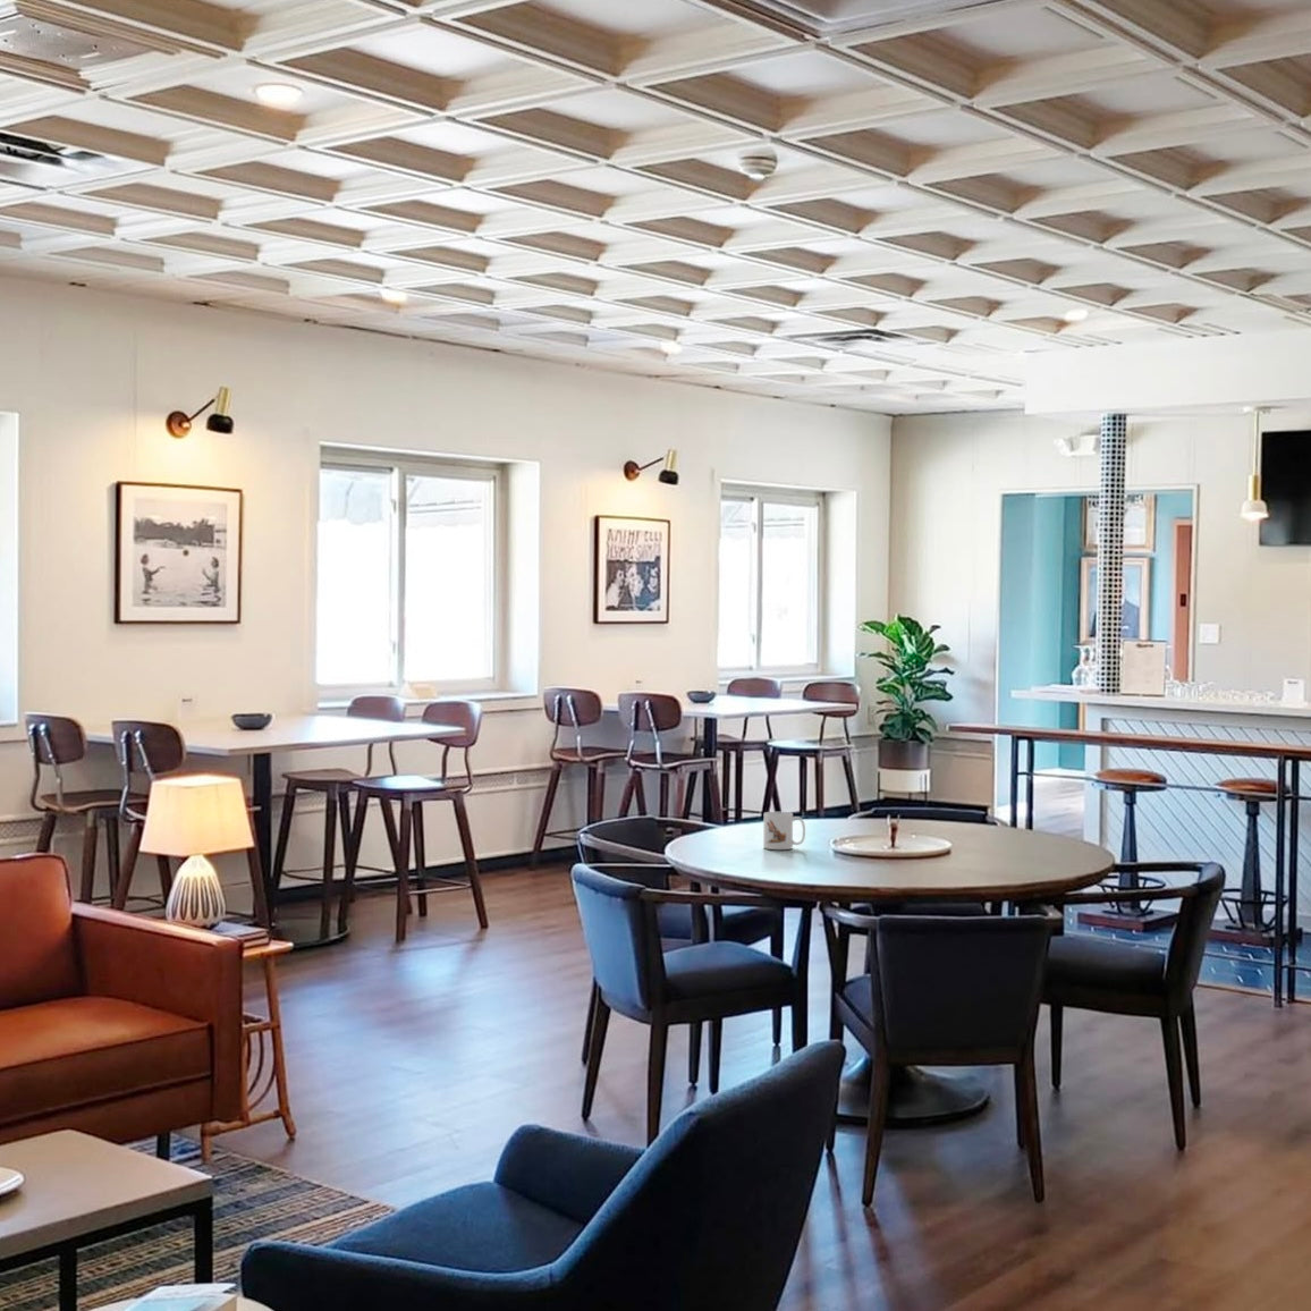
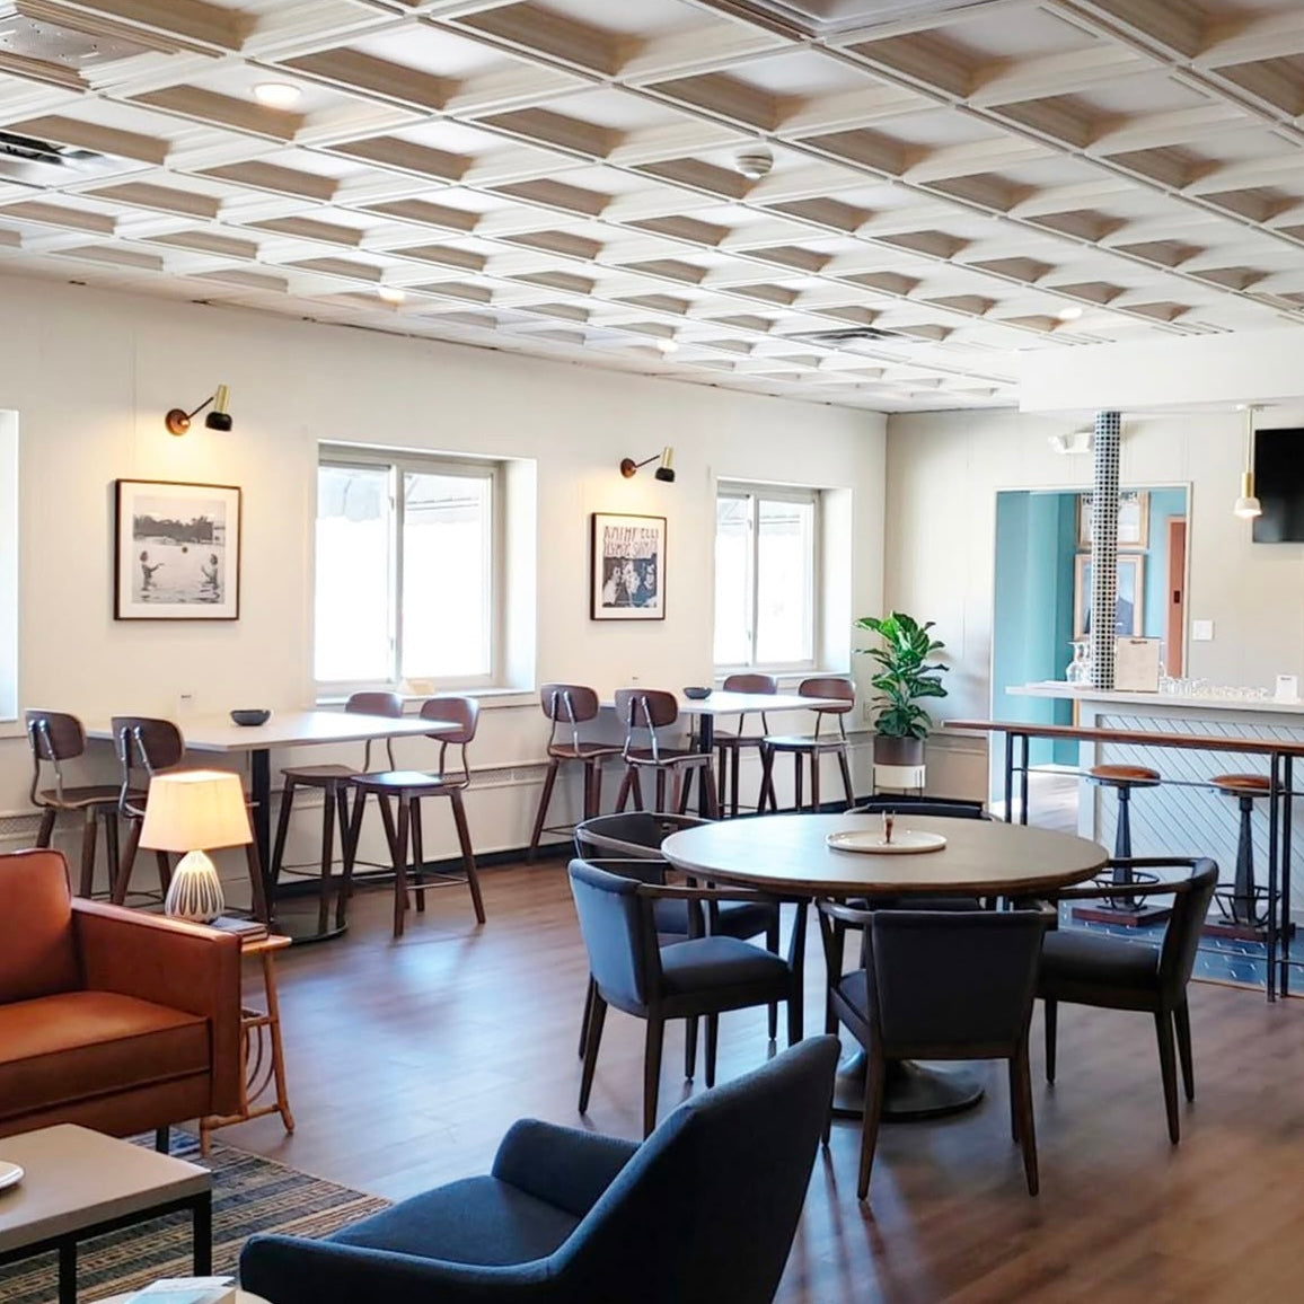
- mug [762,810,807,850]
